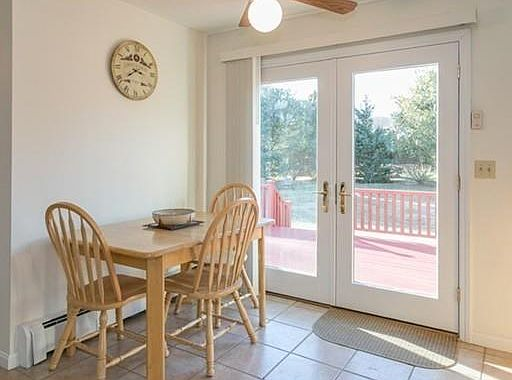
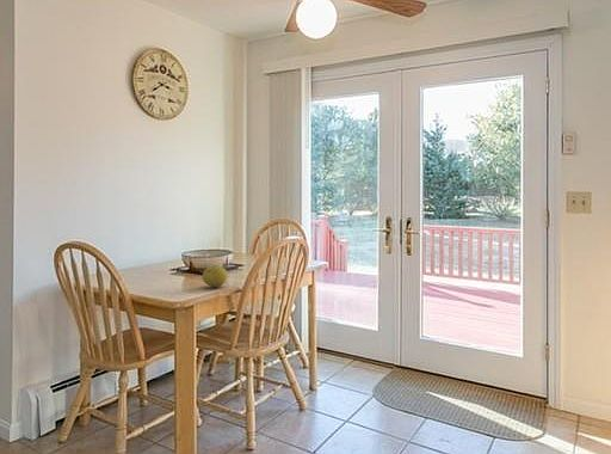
+ fruit [202,264,228,288]
